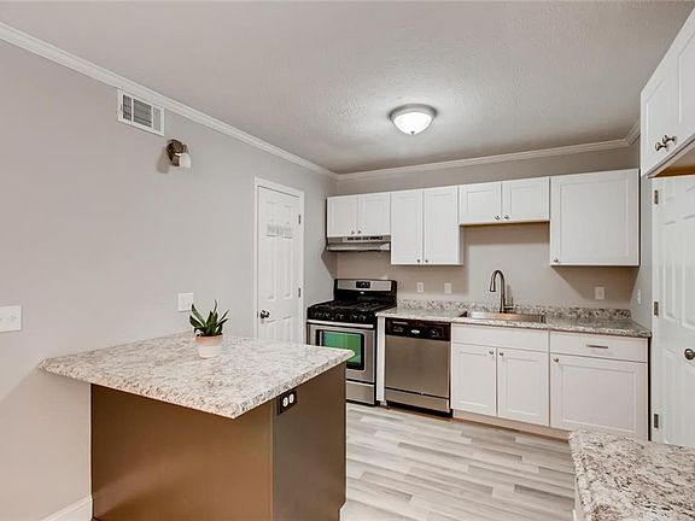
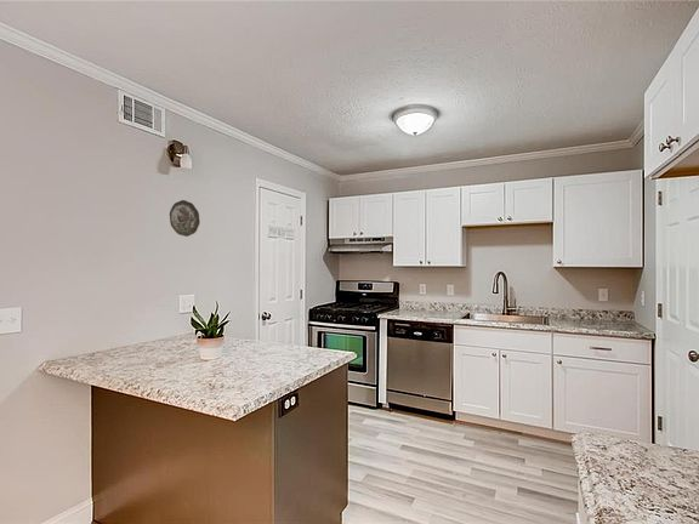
+ decorative plate [169,199,201,238]
